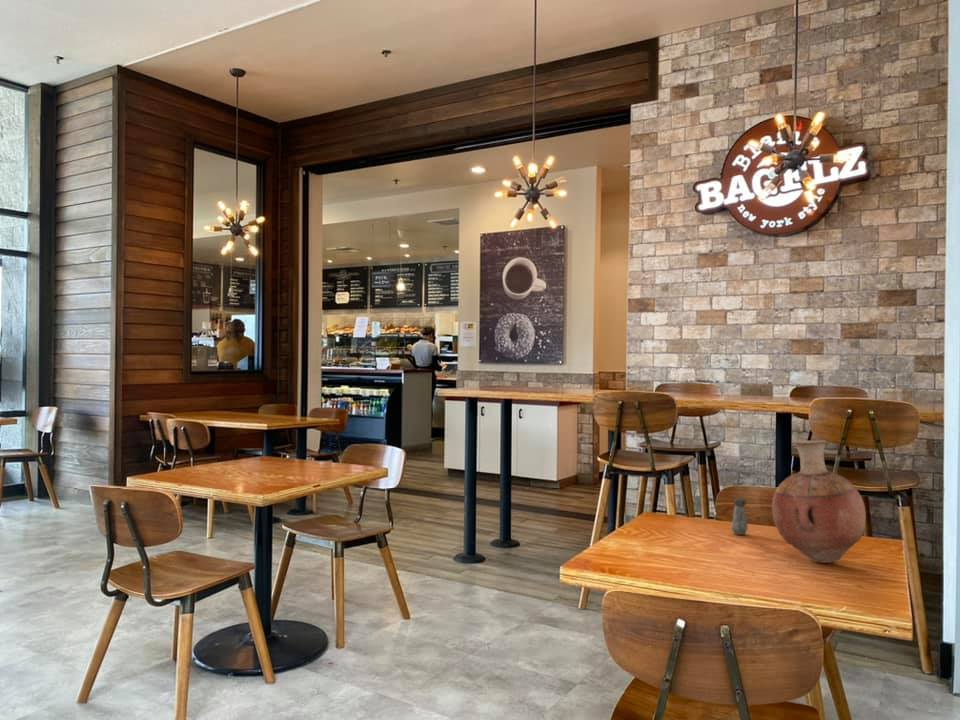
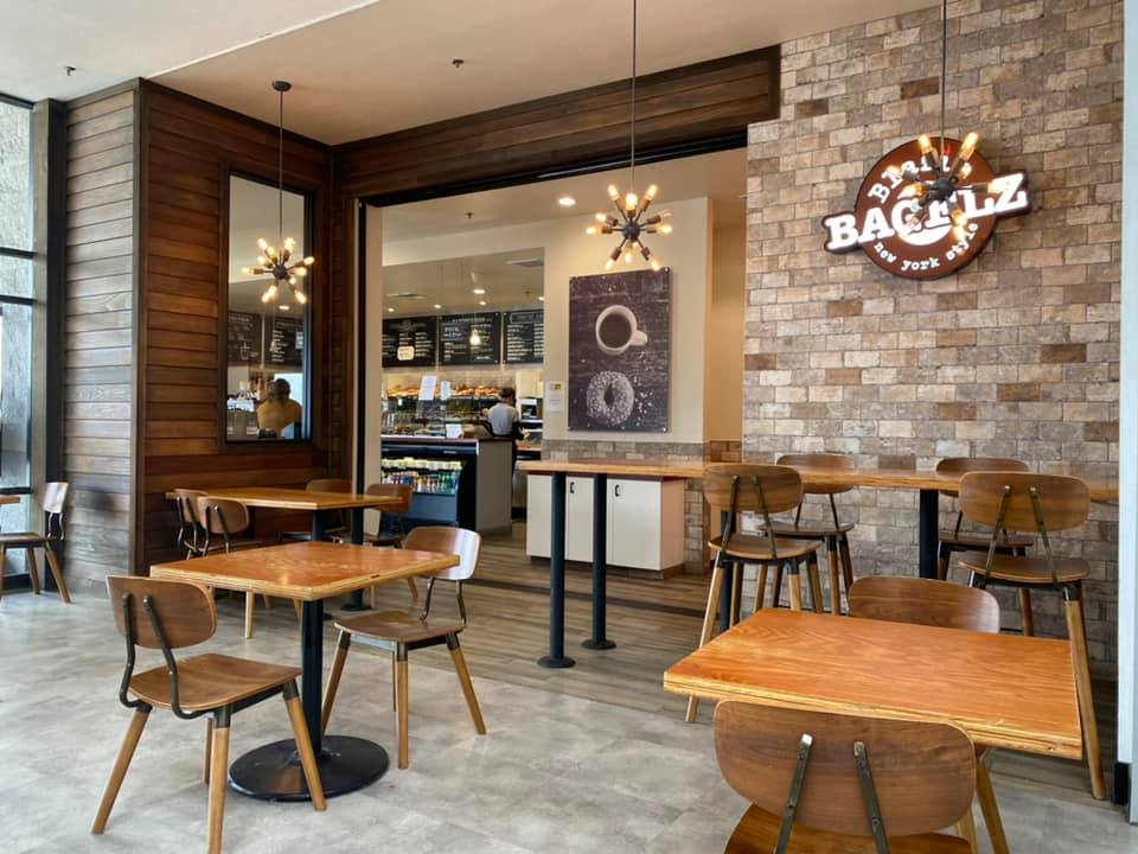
- vase [771,439,867,564]
- salt shaker [730,497,749,536]
